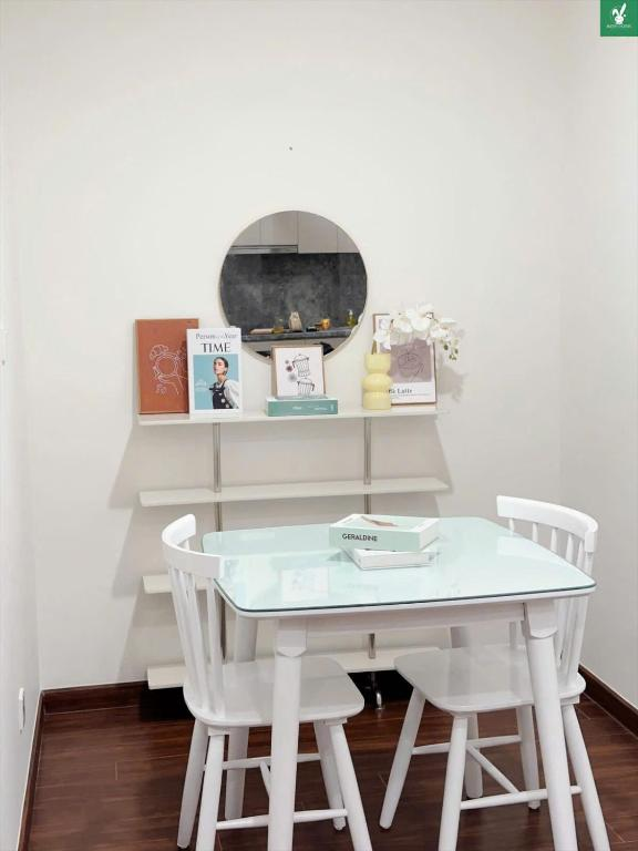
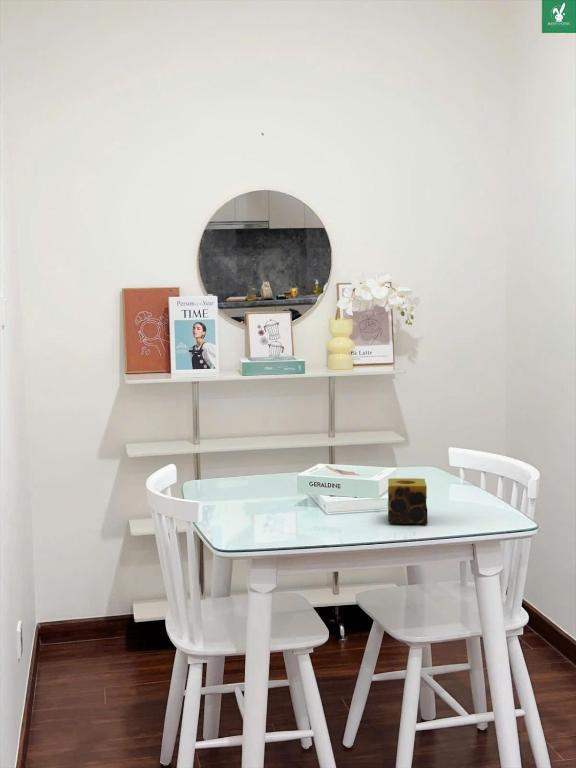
+ candle [387,477,429,525]
